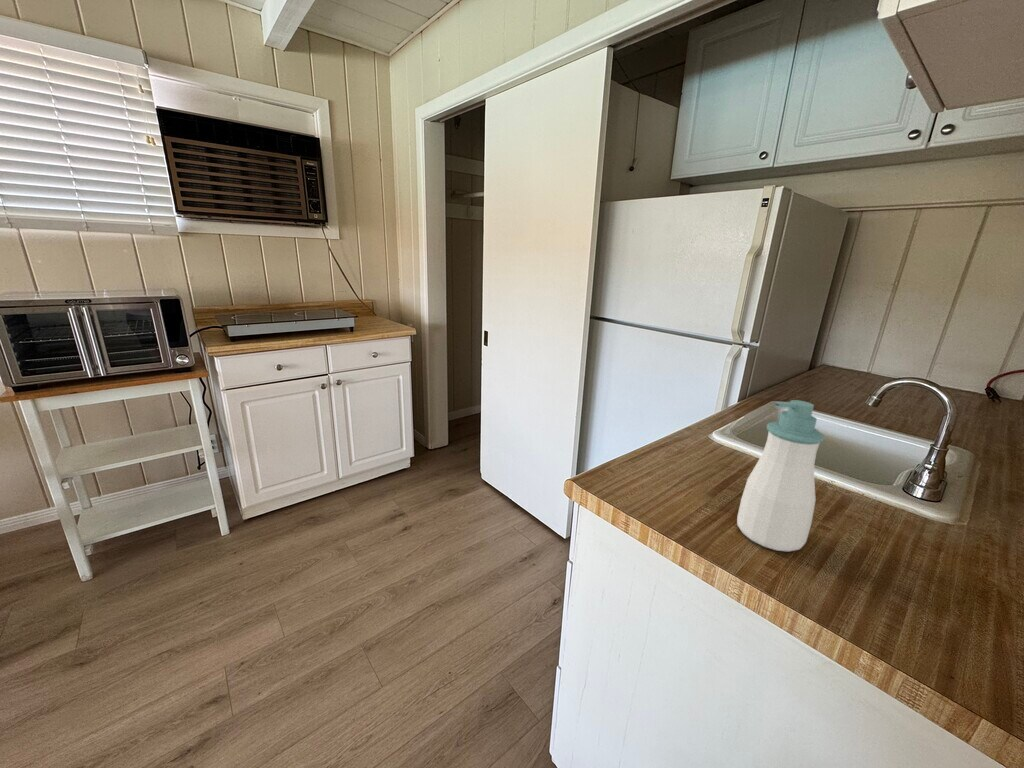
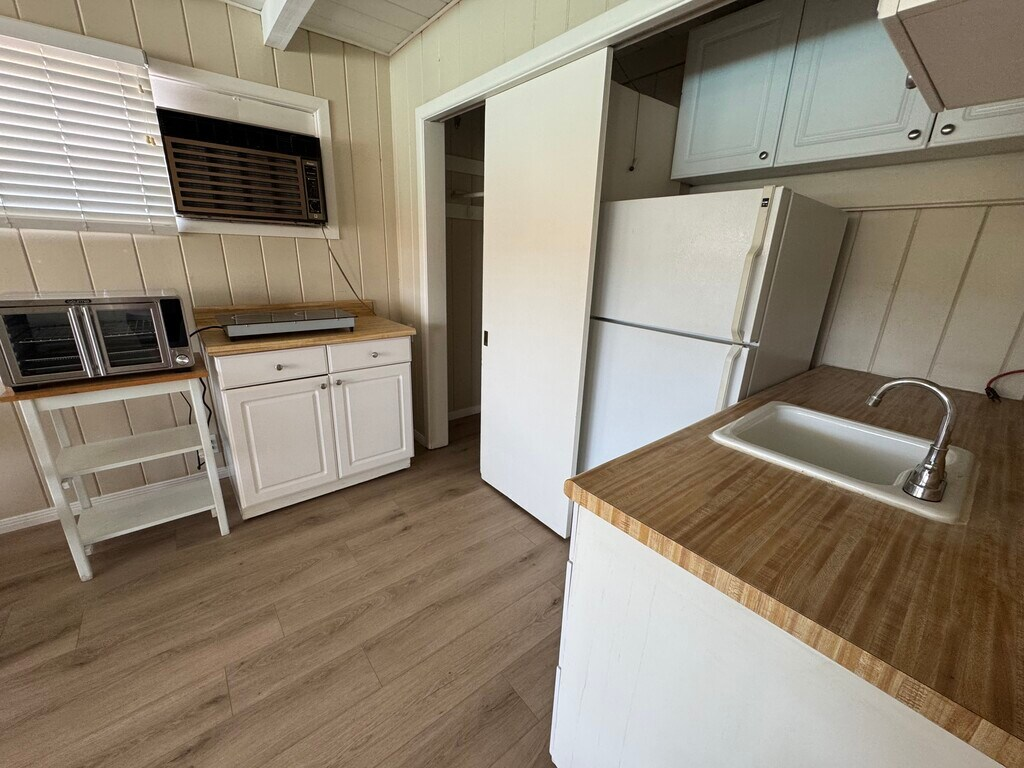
- soap bottle [736,399,826,553]
